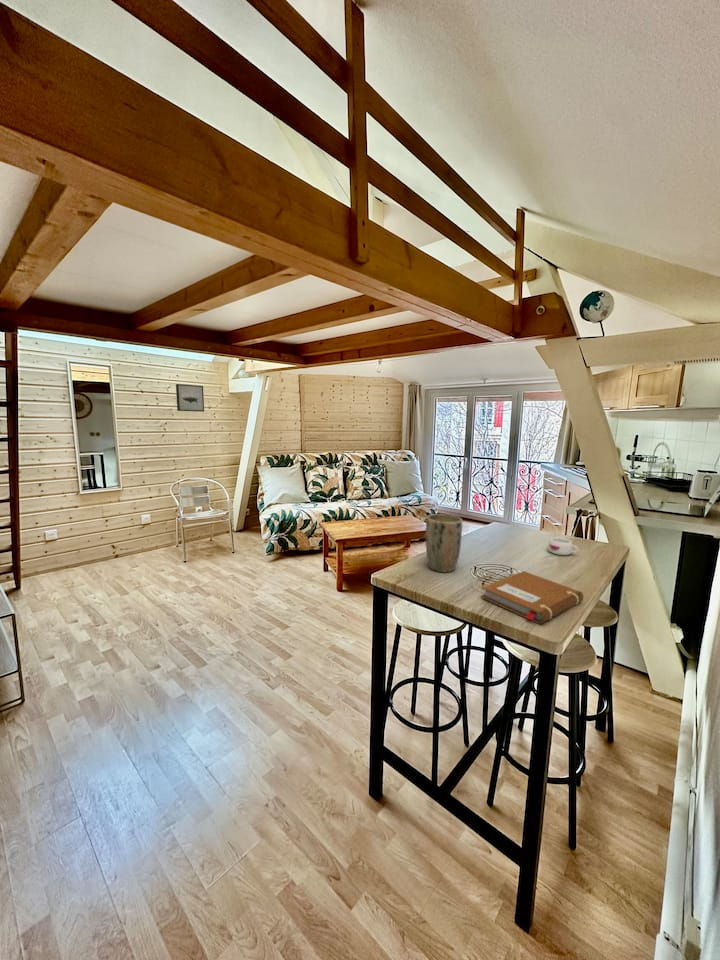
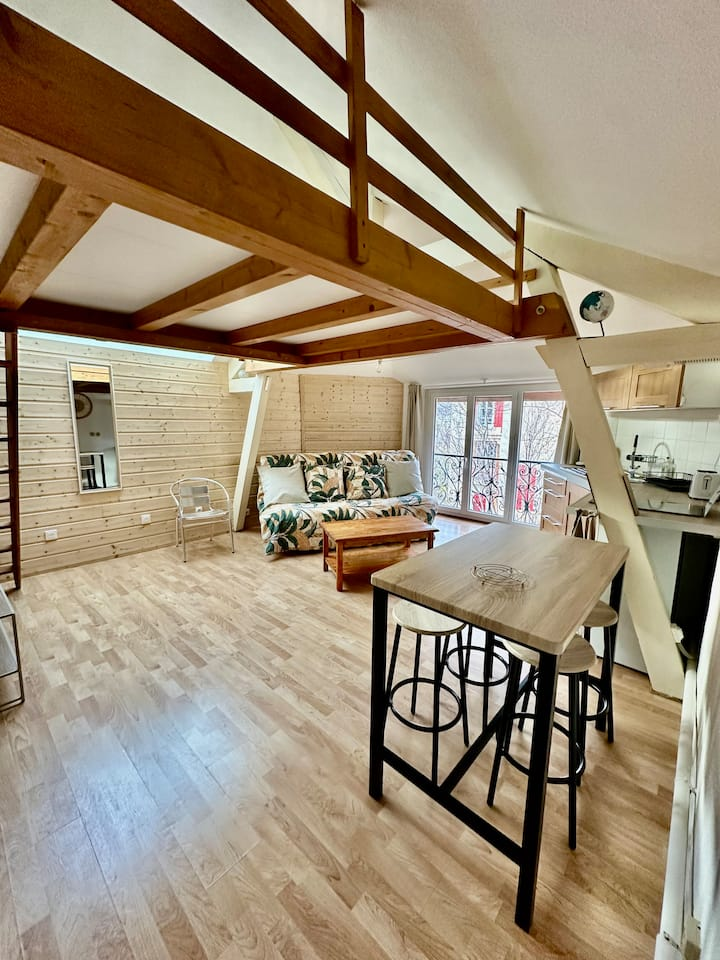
- plant pot [424,513,463,573]
- wall art [175,383,205,413]
- mug [547,537,580,556]
- notebook [480,570,584,625]
